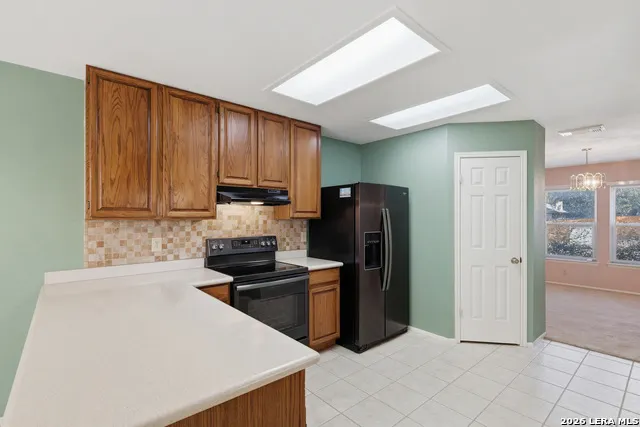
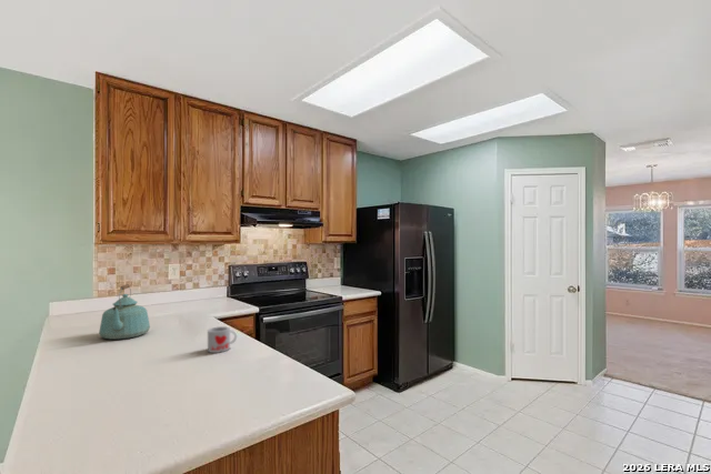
+ mug [207,325,238,354]
+ kettle [98,283,151,341]
